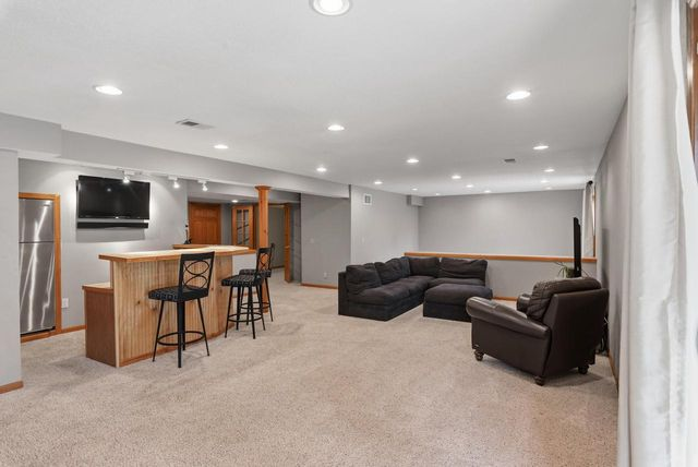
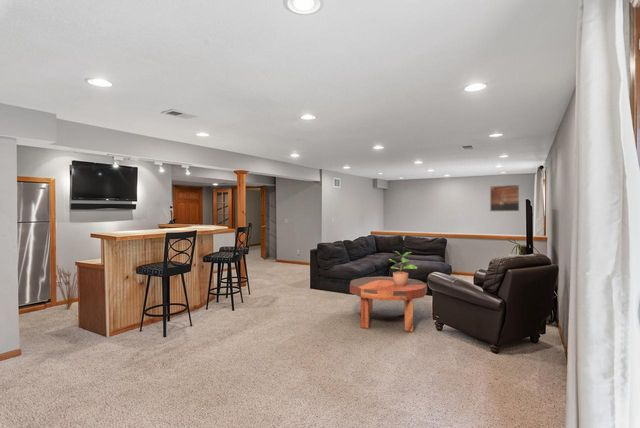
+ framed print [489,184,520,212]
+ coffee table [349,275,428,333]
+ decorative plant [52,264,78,310]
+ potted plant [385,250,418,286]
